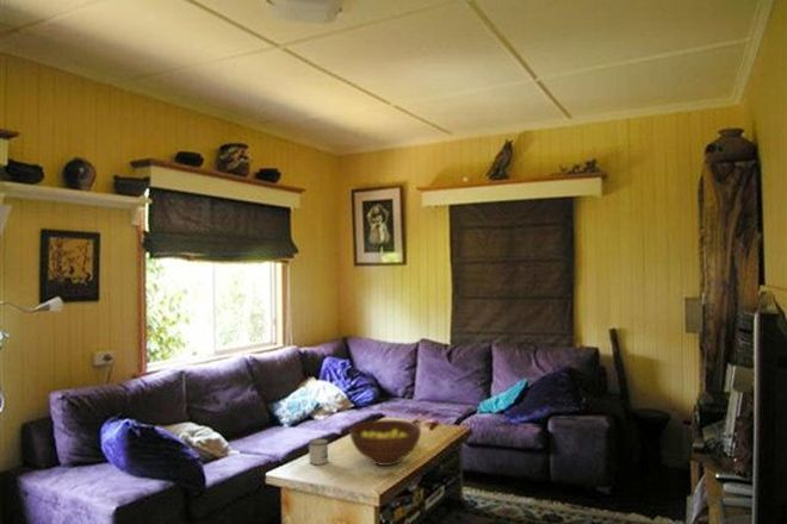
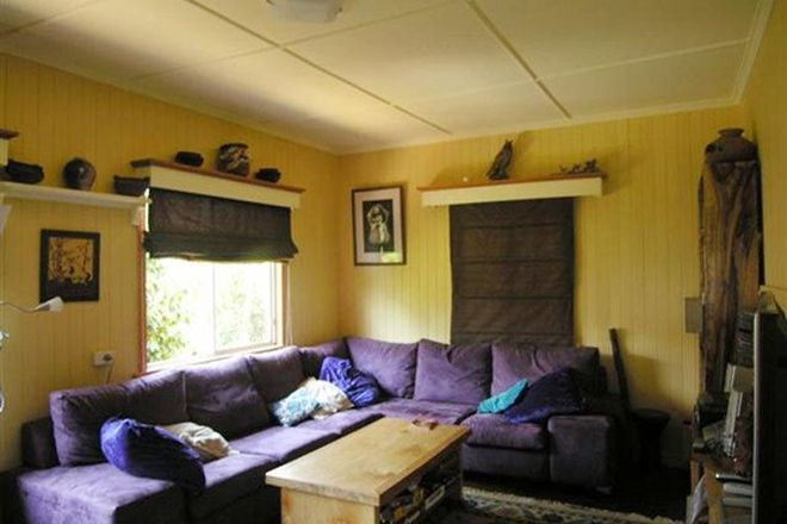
- mug [308,437,330,466]
- fruit bowl [348,419,422,467]
